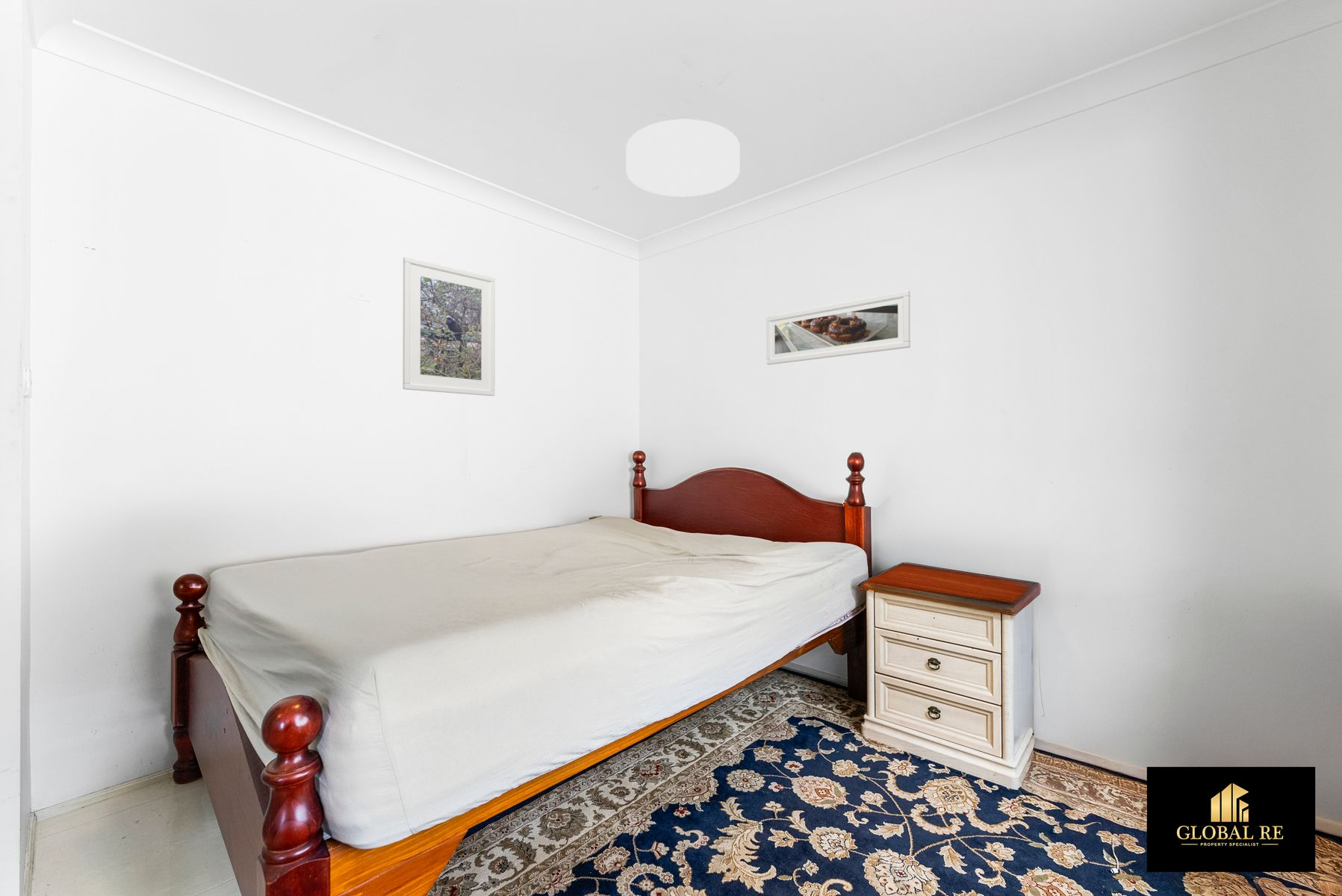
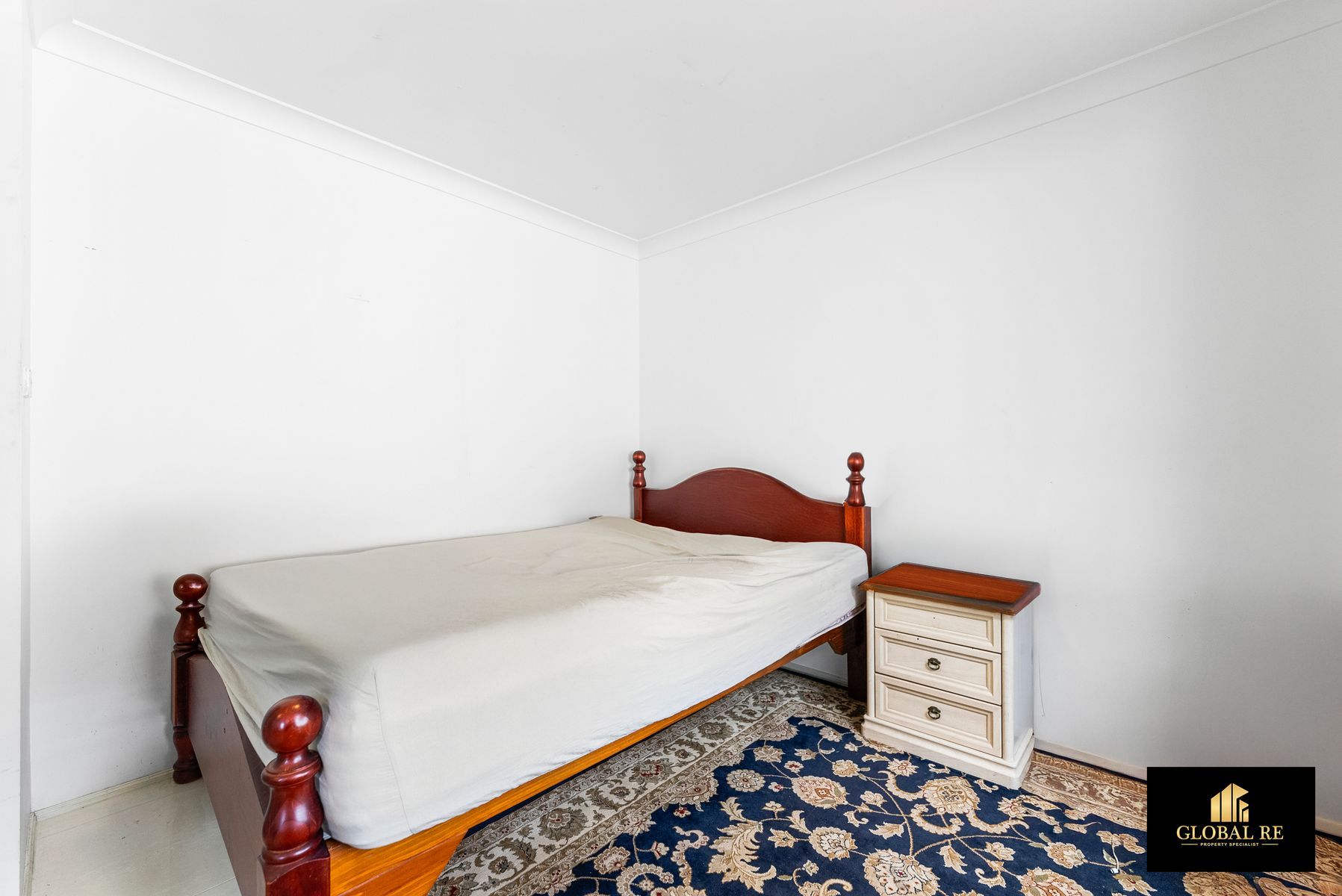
- ceiling light [626,118,741,197]
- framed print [765,290,911,365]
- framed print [402,256,496,396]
